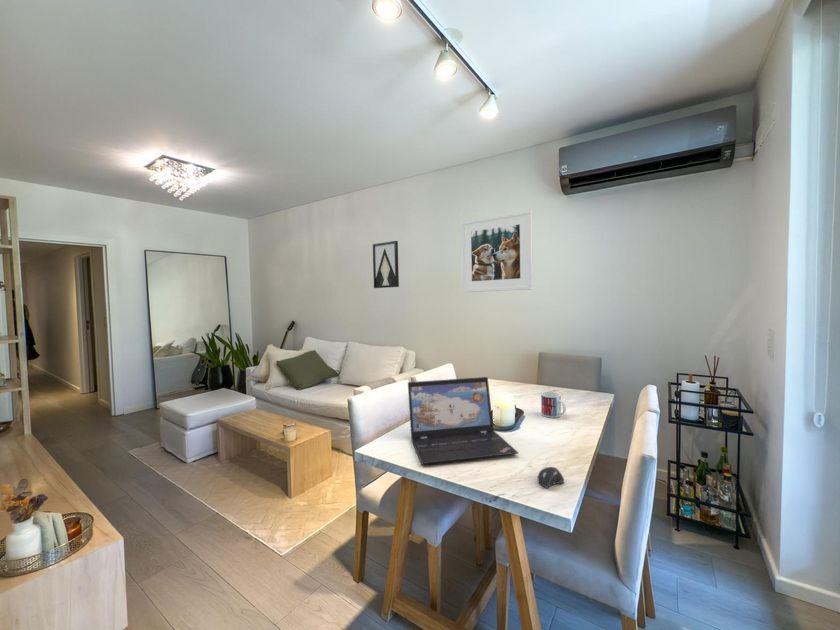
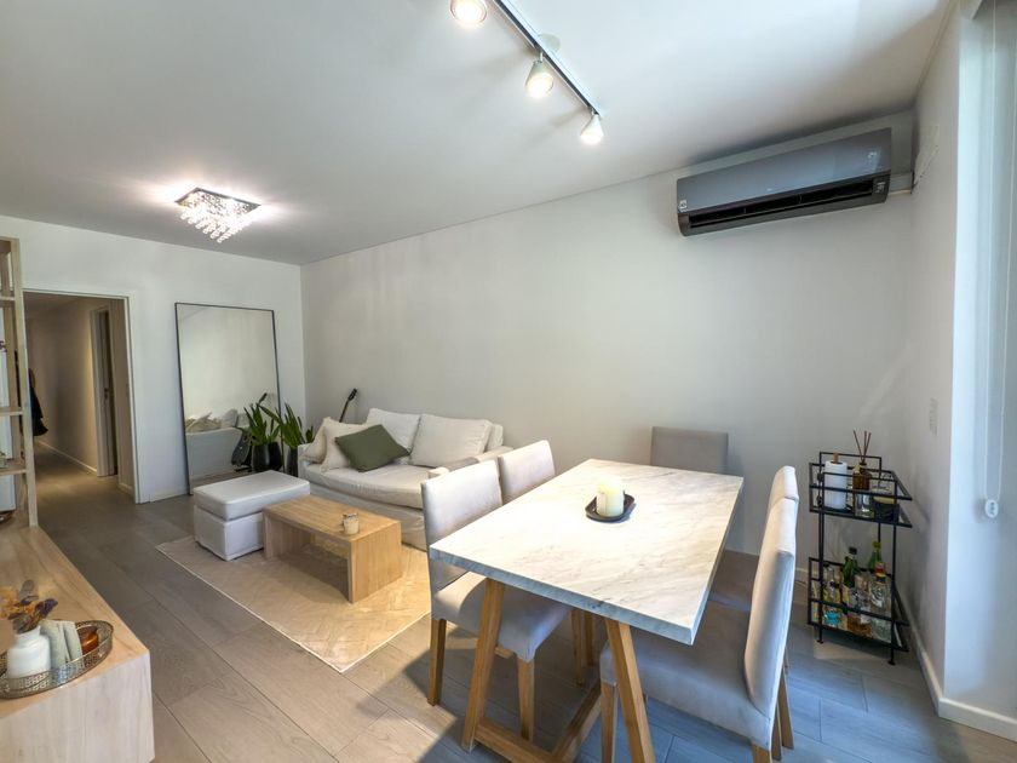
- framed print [460,210,534,293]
- mug [540,391,567,419]
- wall art [372,240,400,289]
- computer mouse [537,466,565,489]
- laptop [407,376,519,465]
